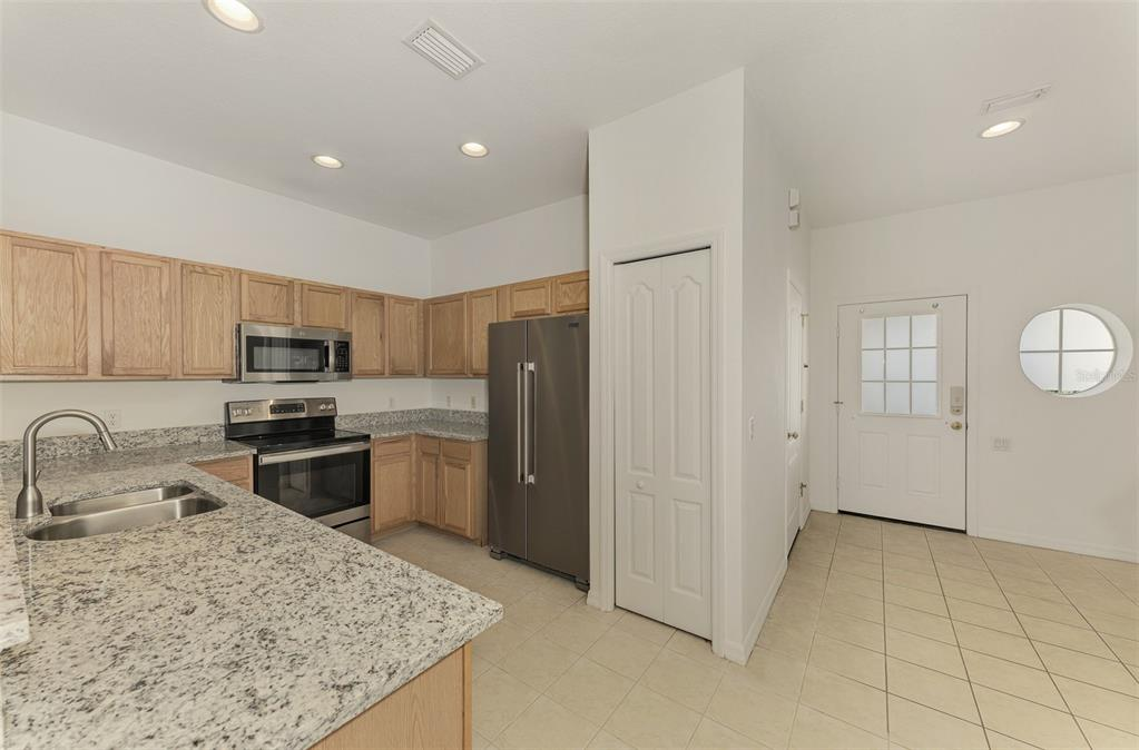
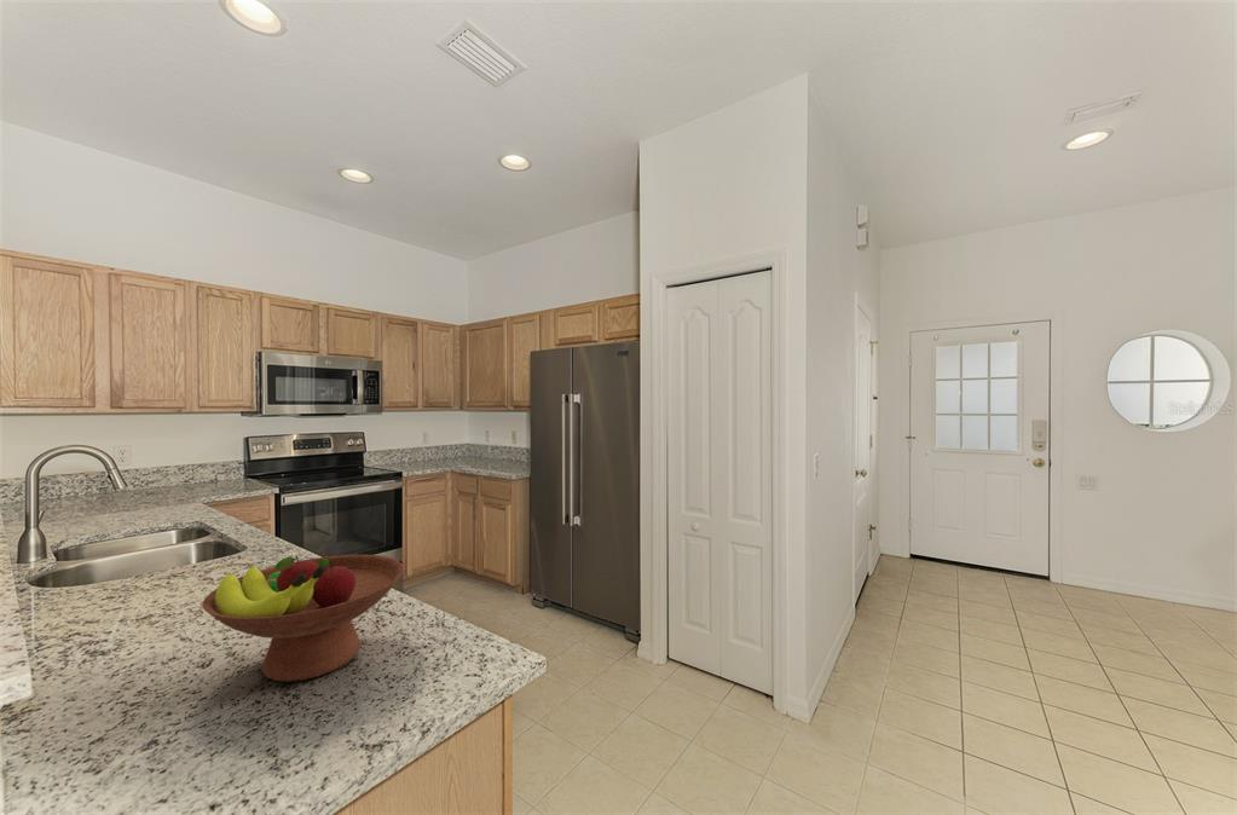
+ fruit bowl [201,554,405,683]
